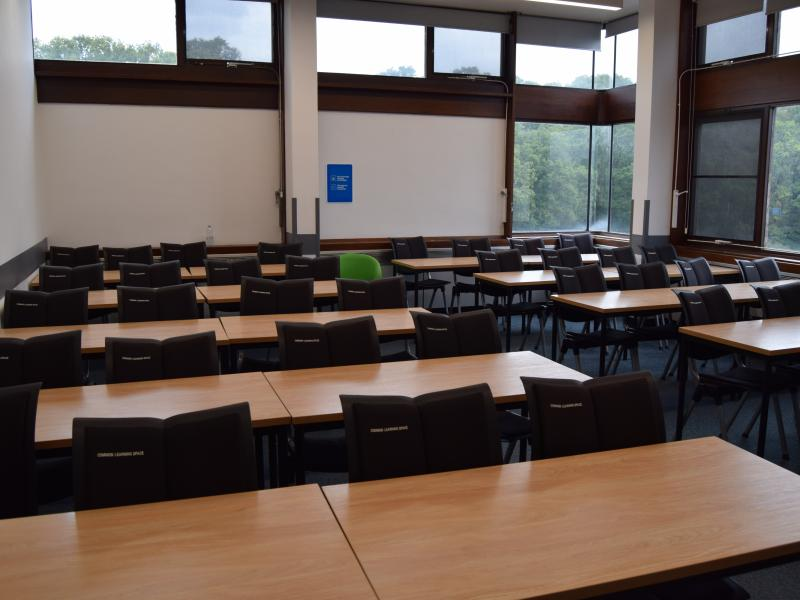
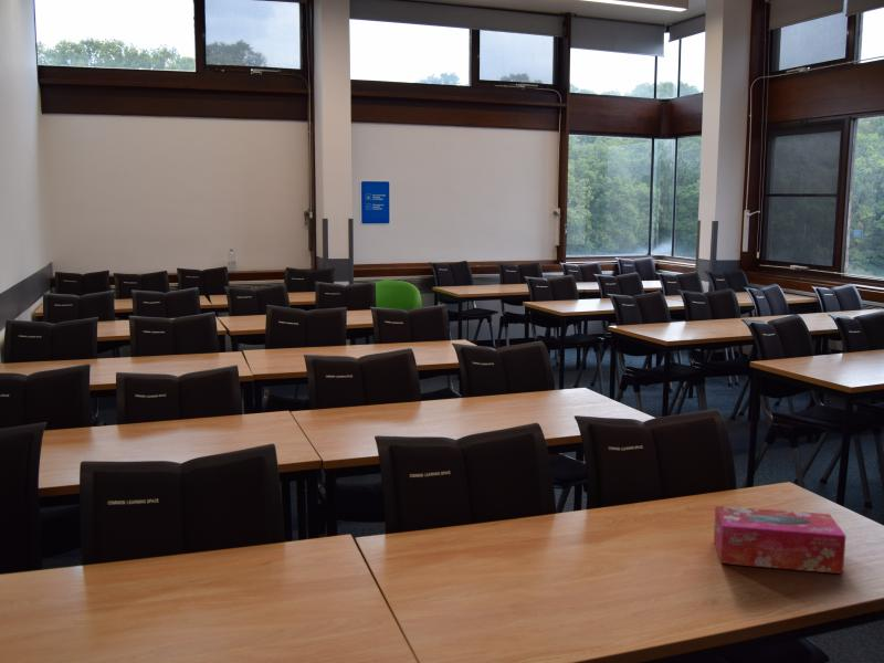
+ tissue box [713,505,848,575]
